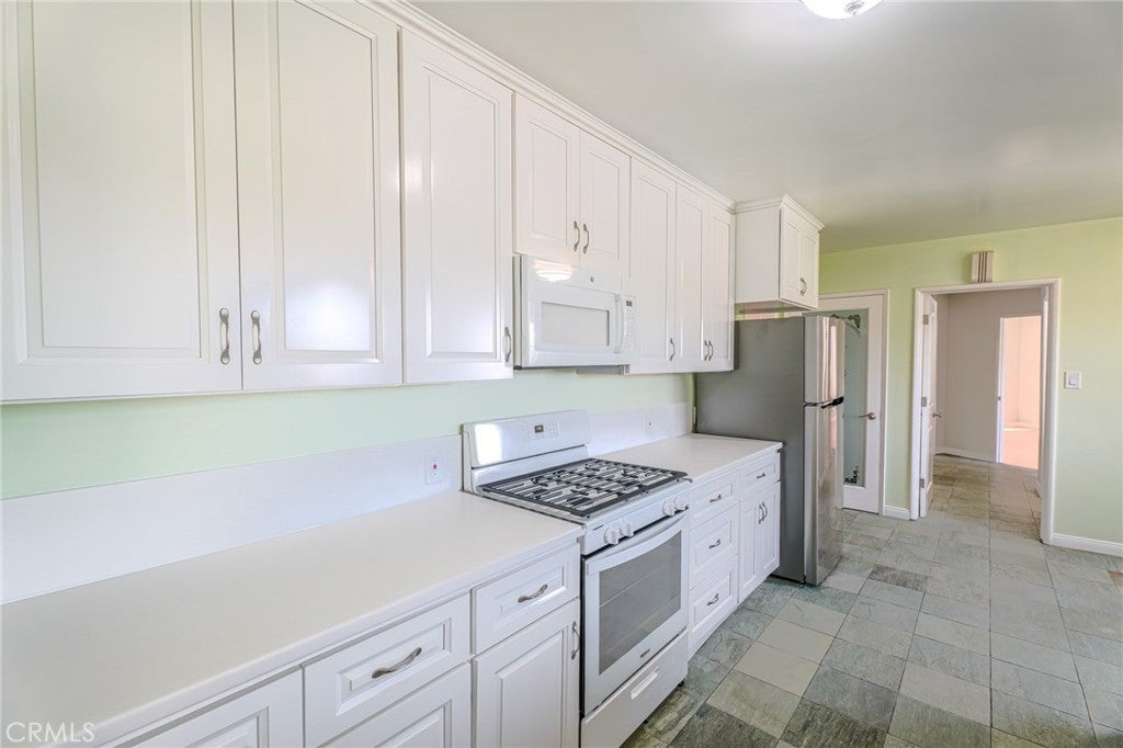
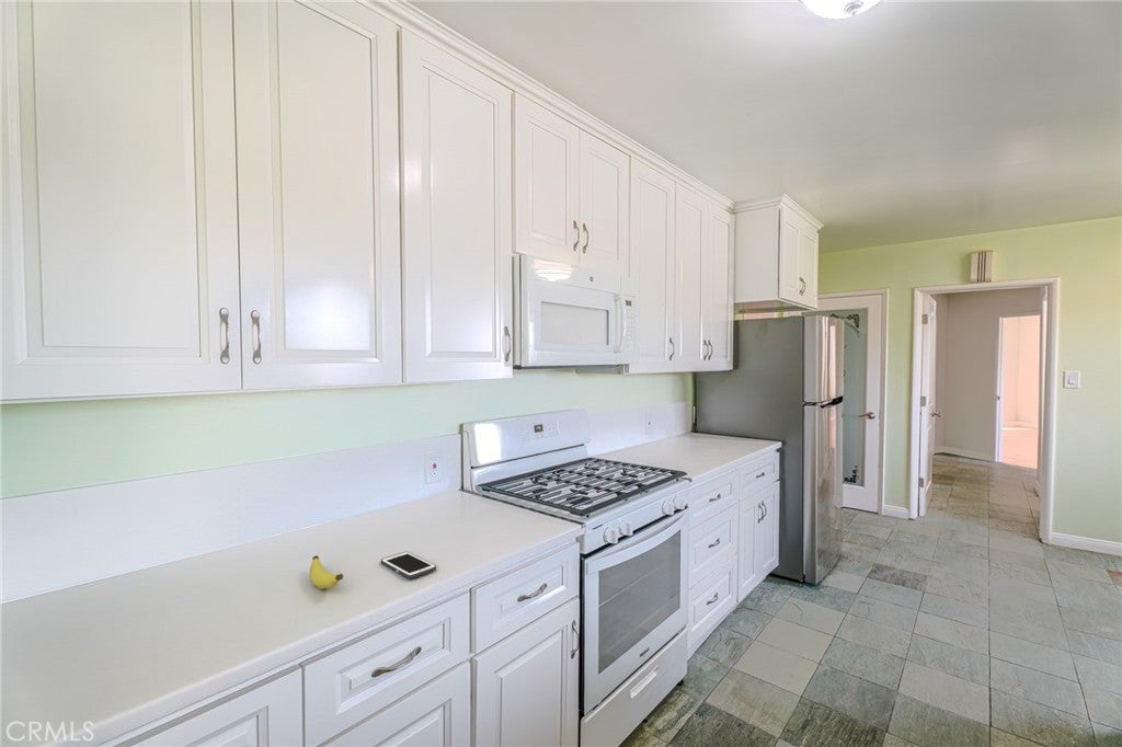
+ banana [309,554,344,590]
+ cell phone [380,551,437,579]
